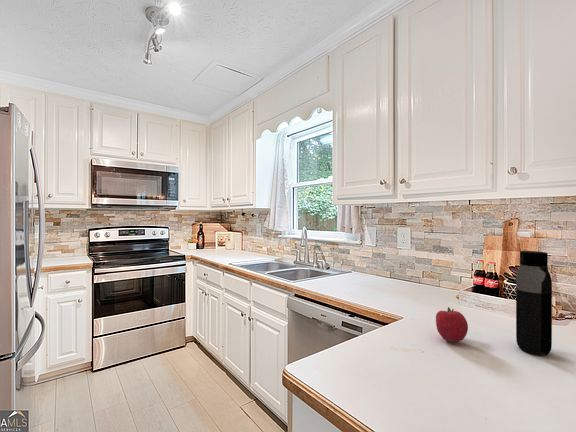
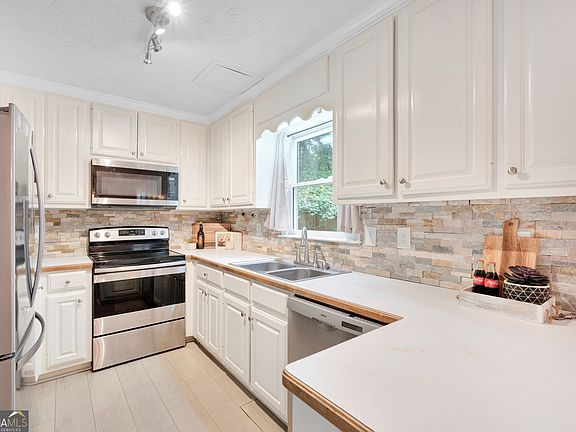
- fruit [435,306,469,343]
- water bottle [515,250,553,356]
